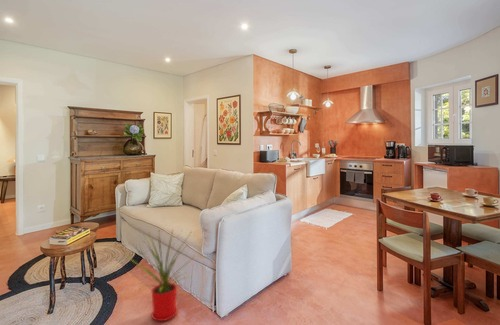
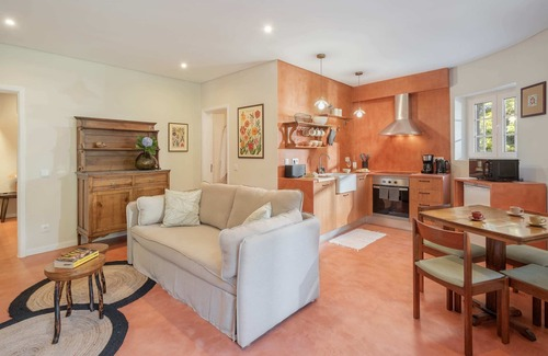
- house plant [126,228,195,322]
